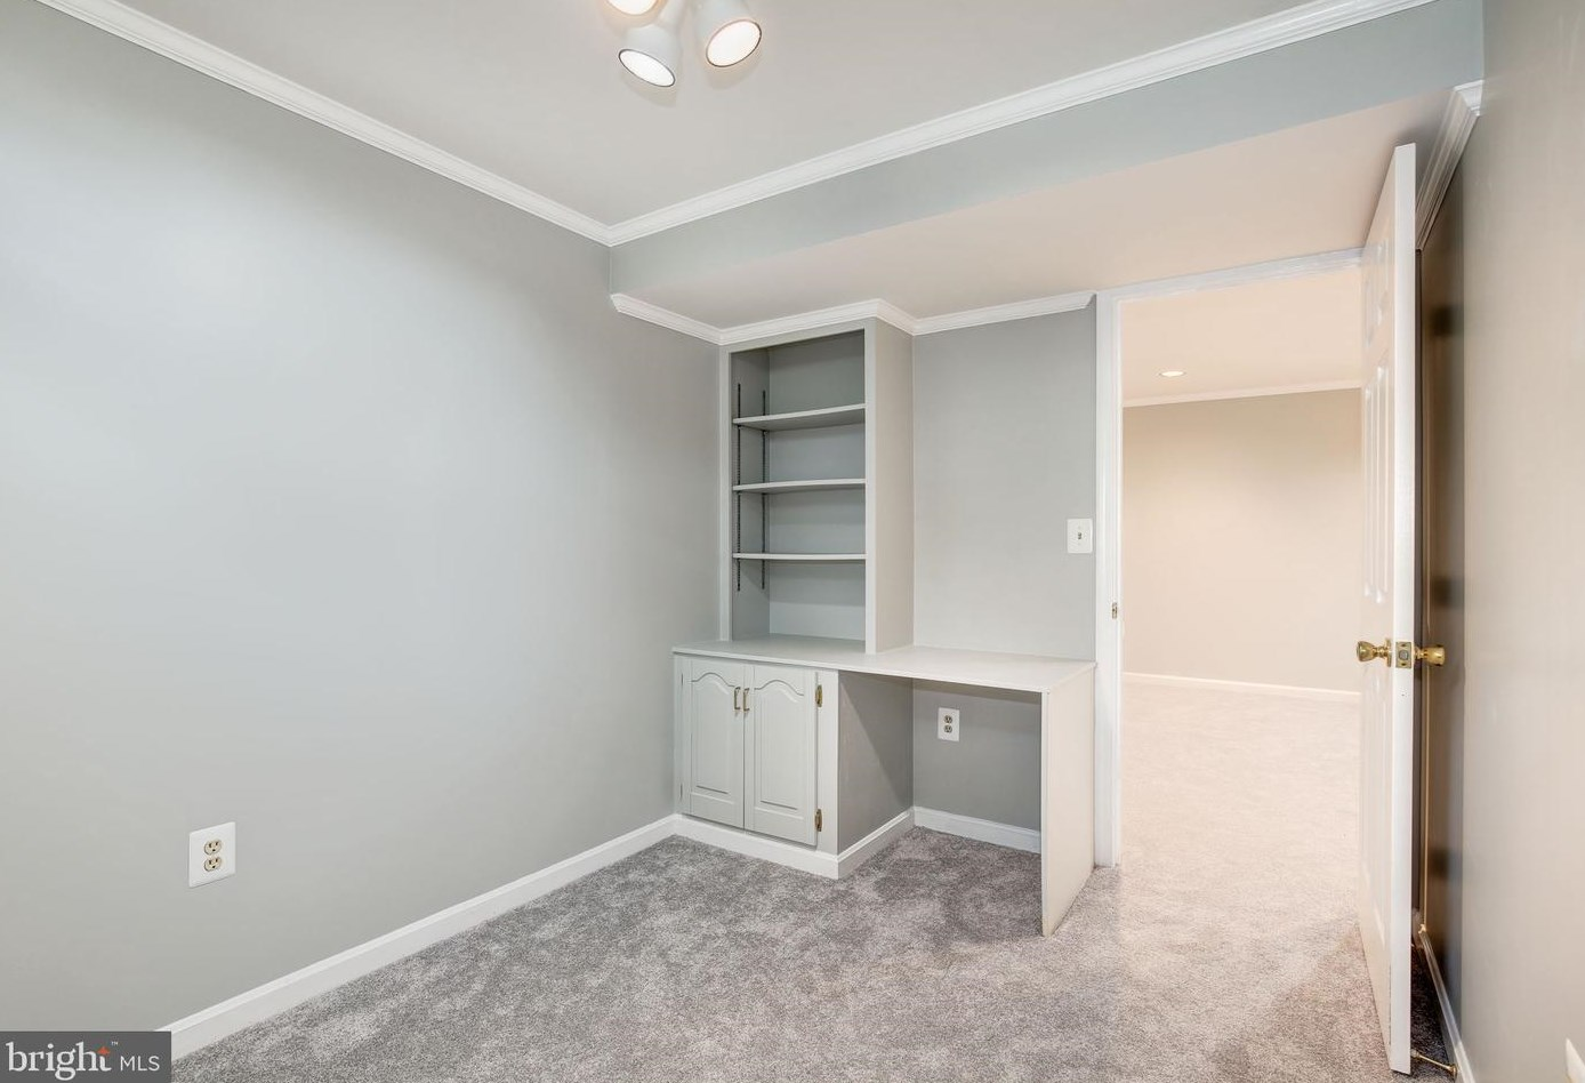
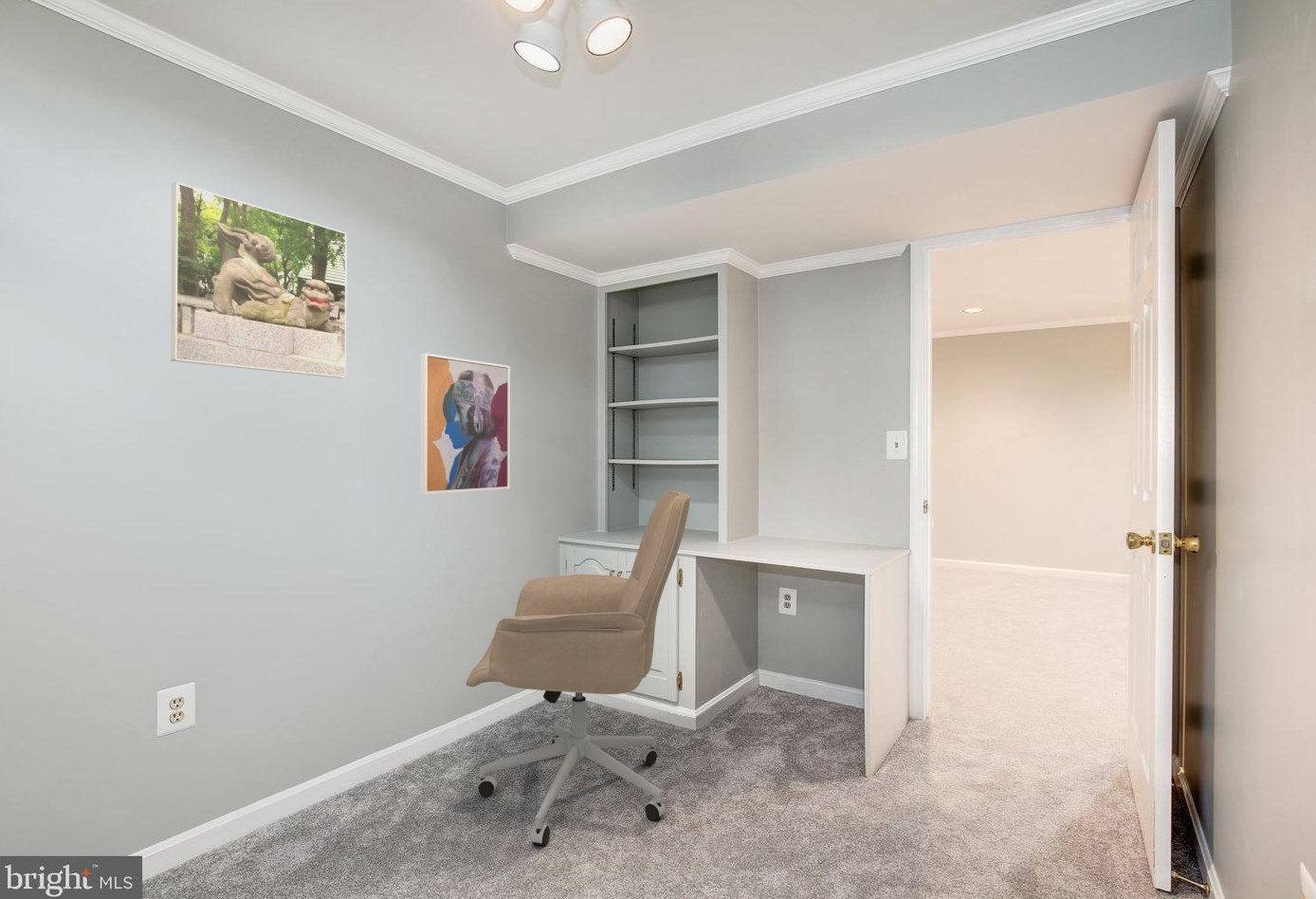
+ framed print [170,181,348,379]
+ office chair [466,489,691,847]
+ wall art [420,353,511,495]
